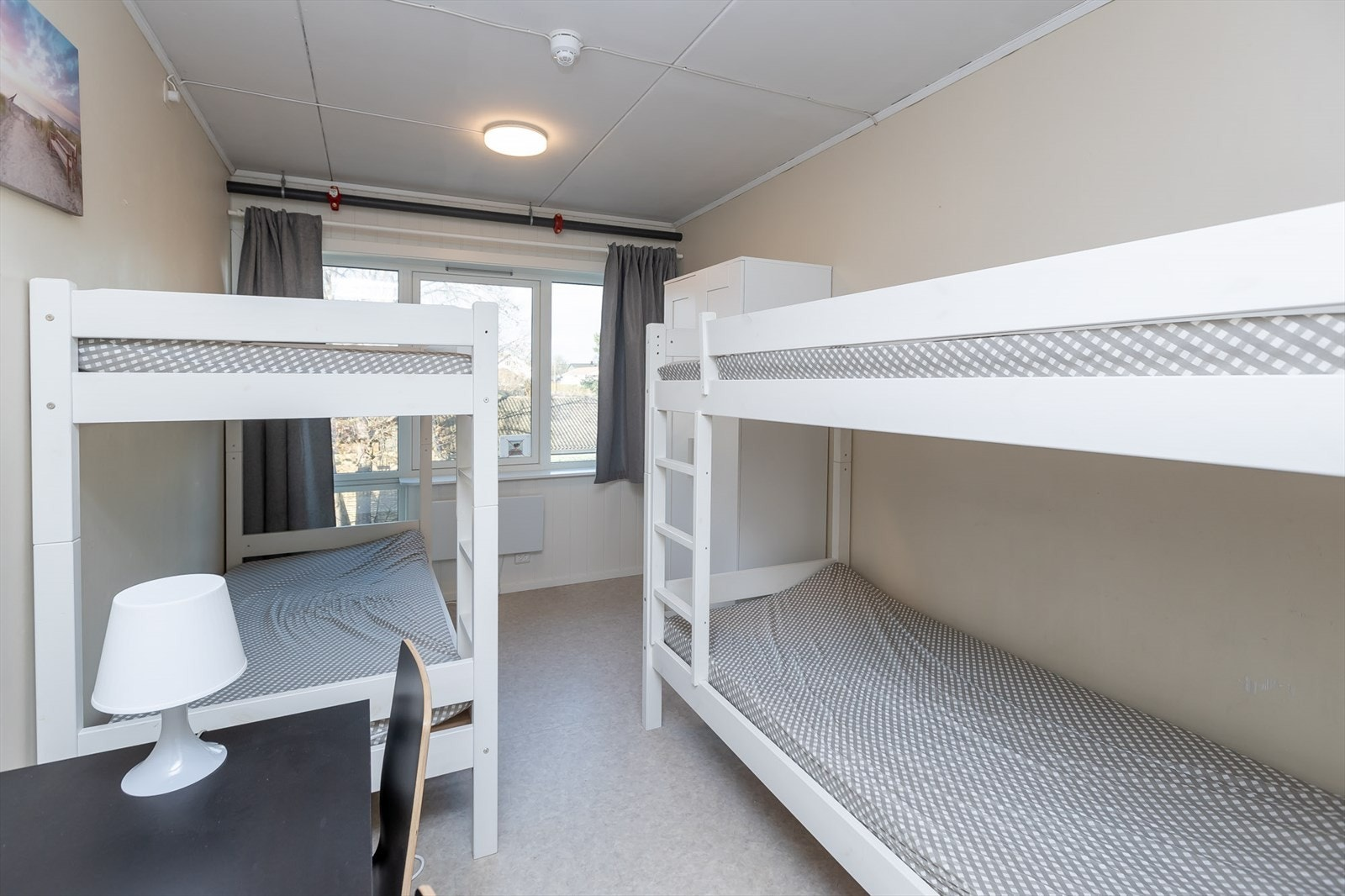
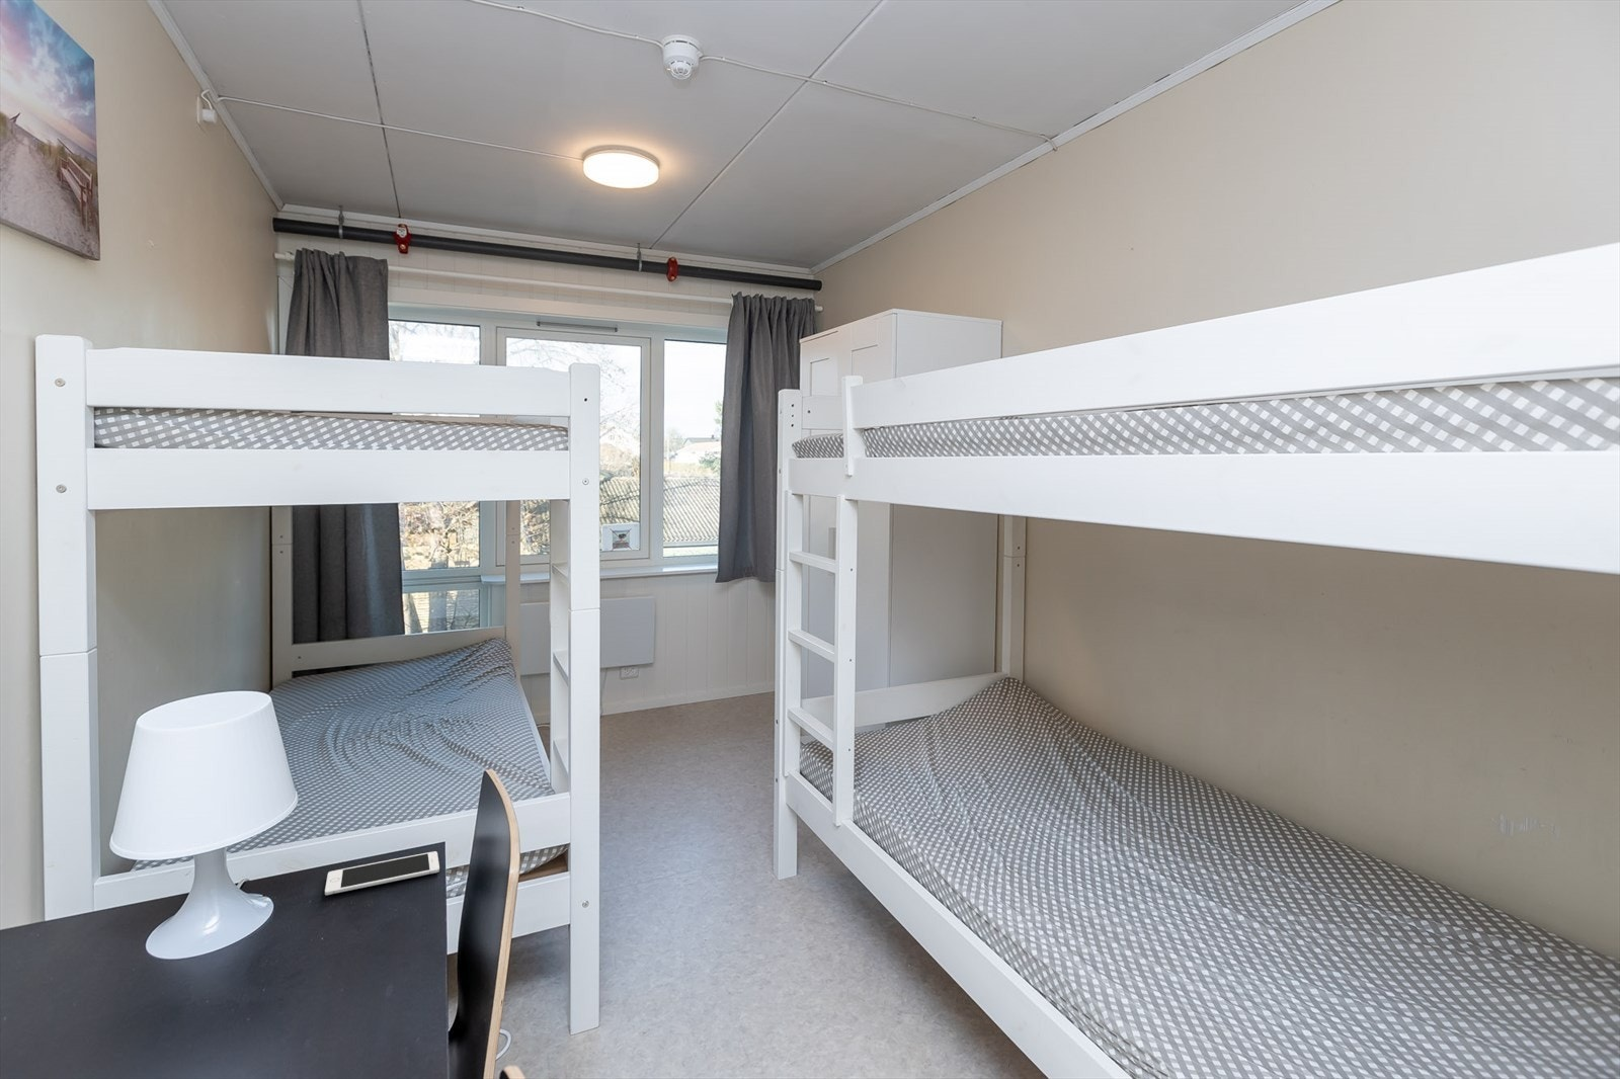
+ cell phone [324,850,441,896]
